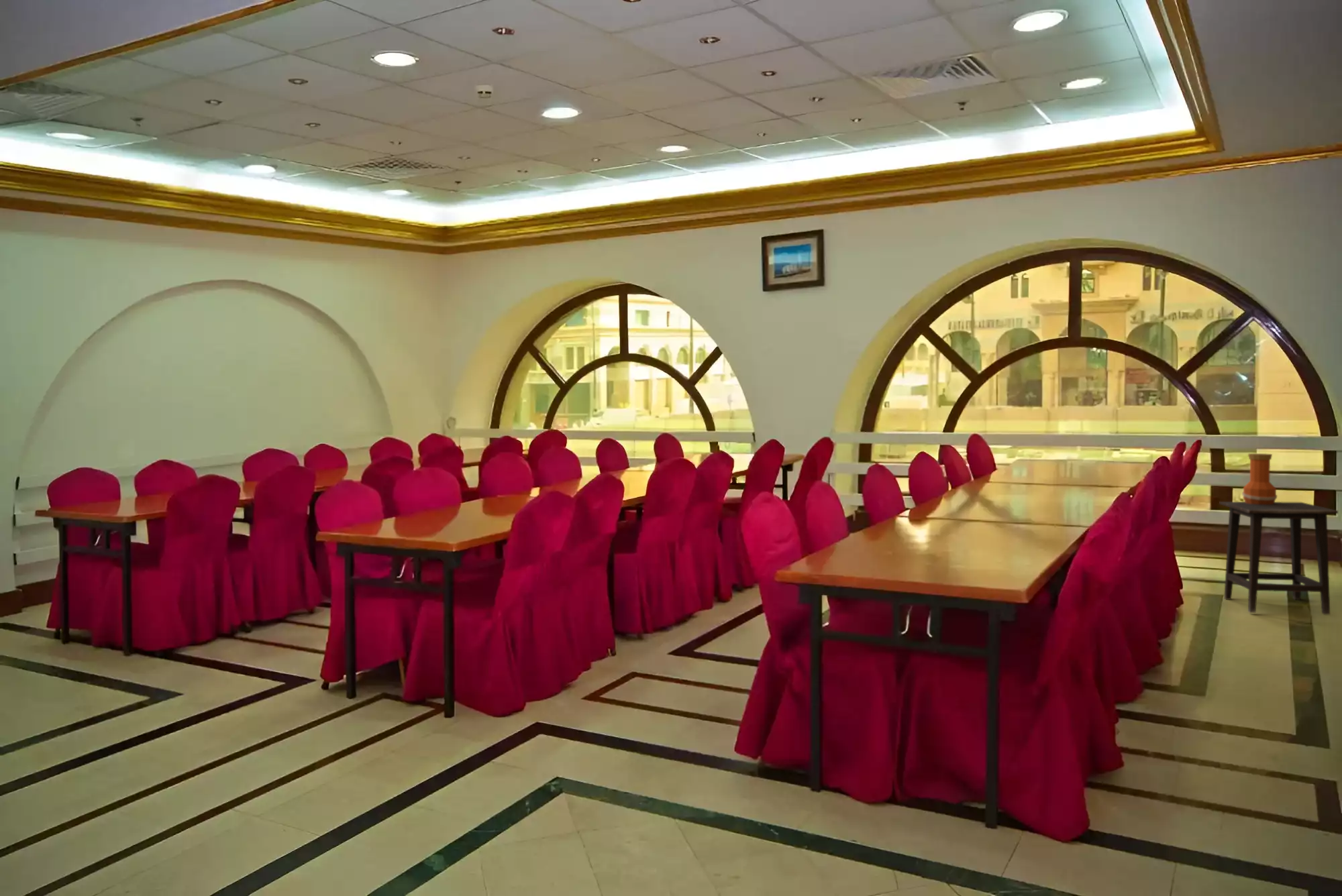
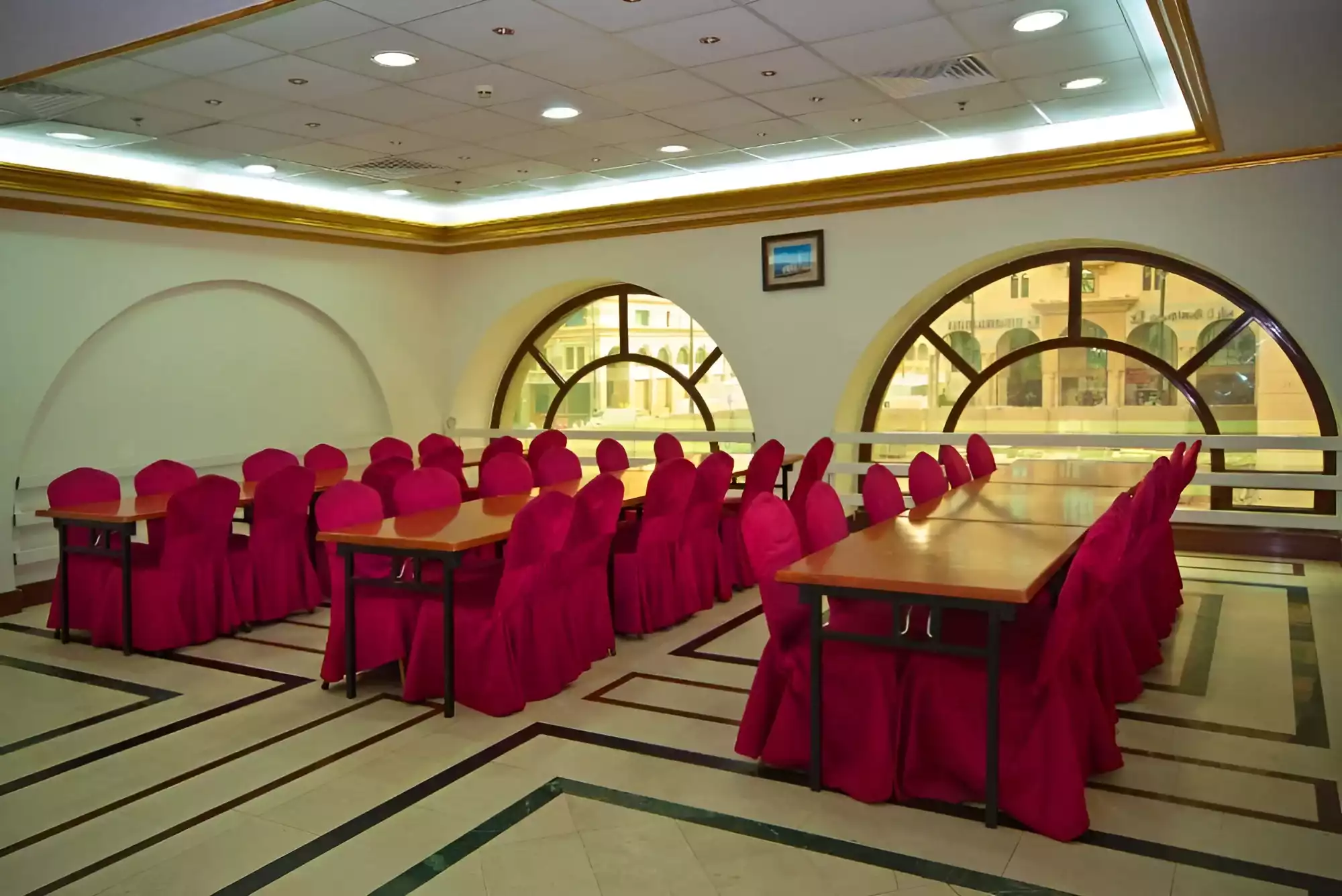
- vase [1241,453,1278,504]
- side table [1219,501,1339,615]
